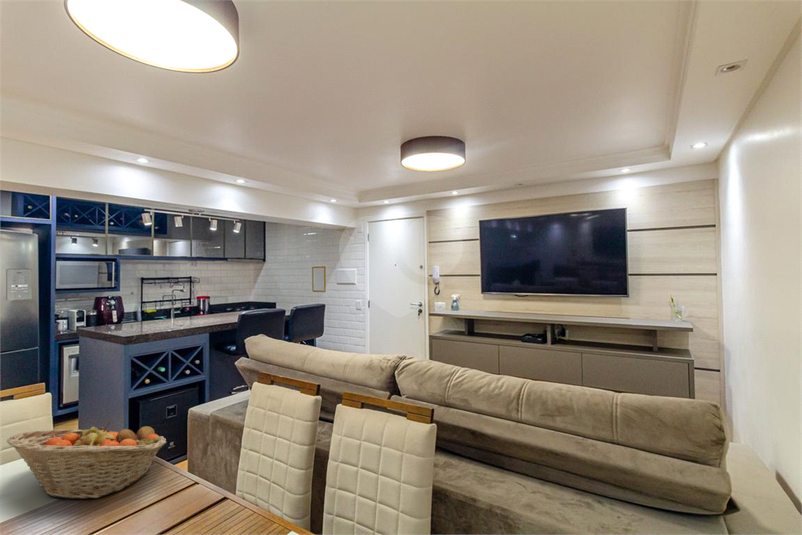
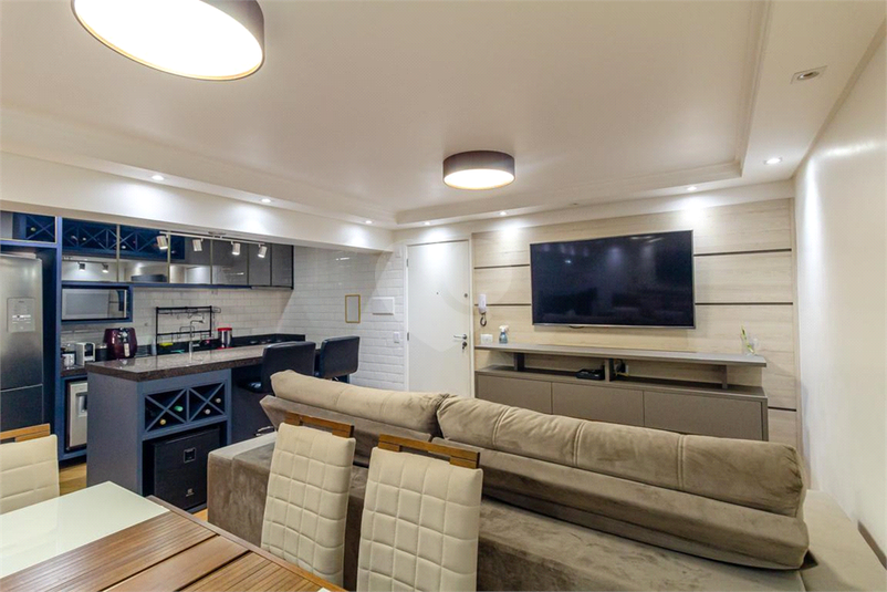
- fruit basket [6,421,168,500]
